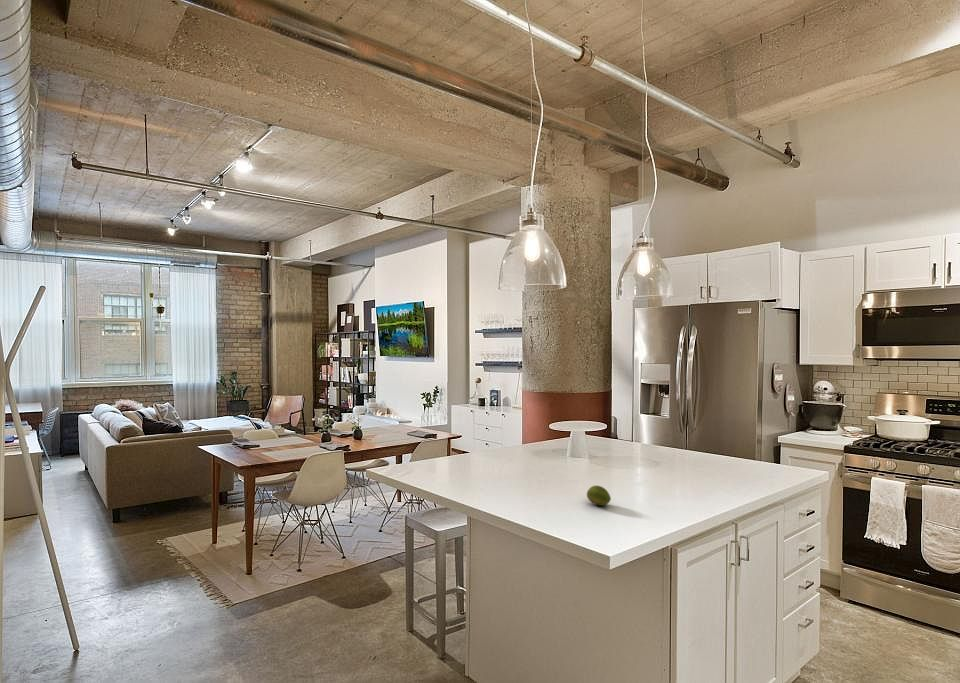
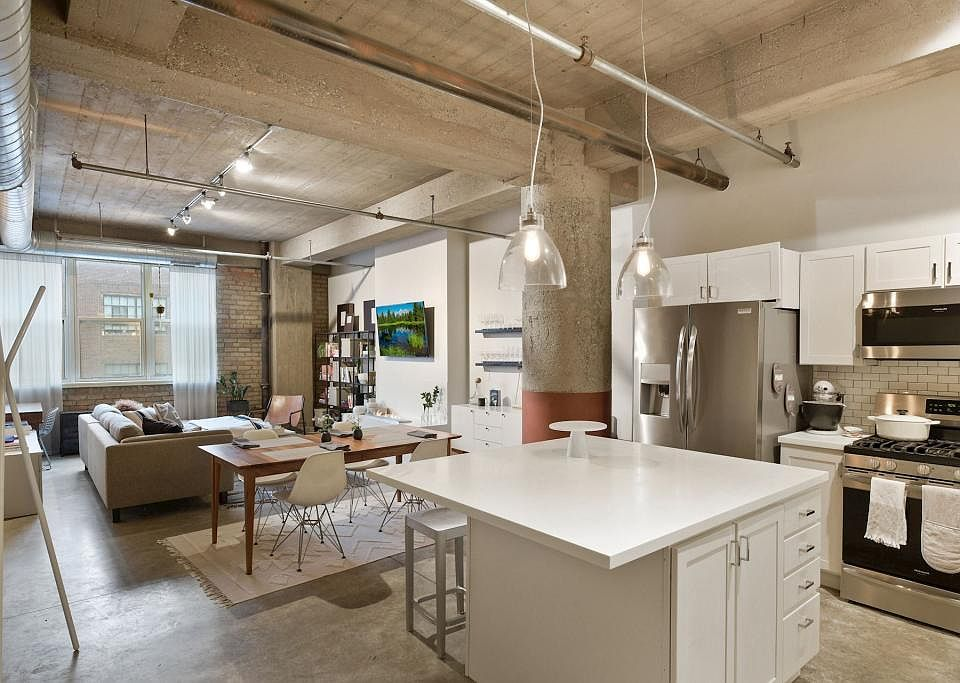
- fruit [586,485,612,507]
